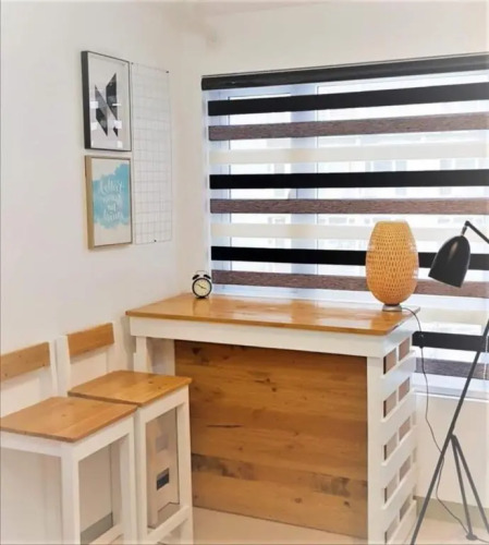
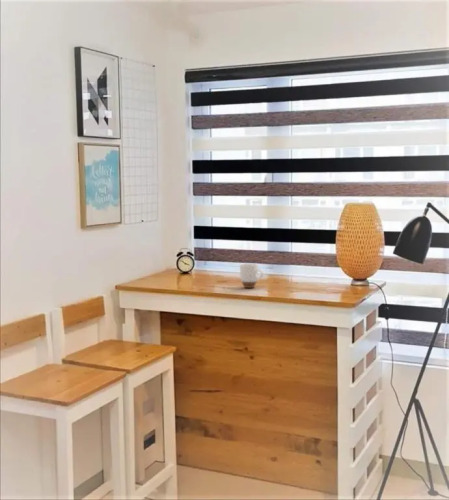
+ mug [239,262,264,289]
